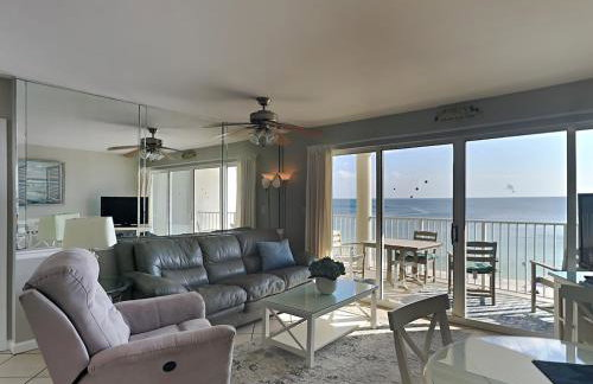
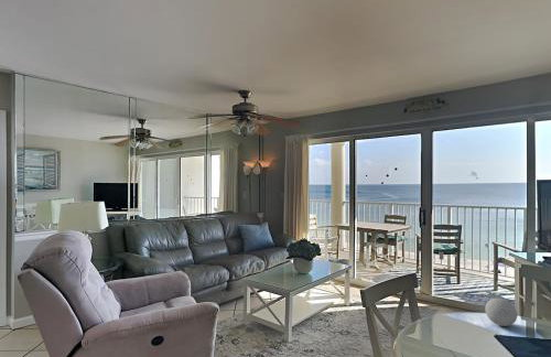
+ decorative ball [484,298,518,327]
